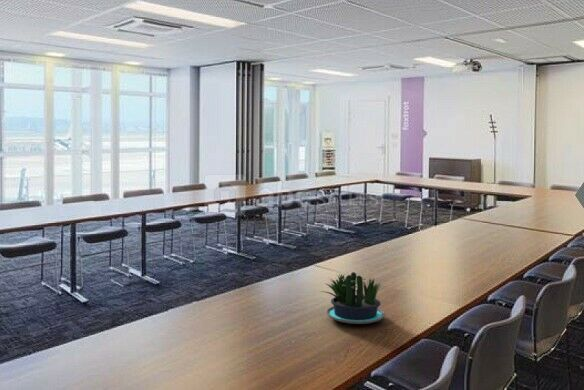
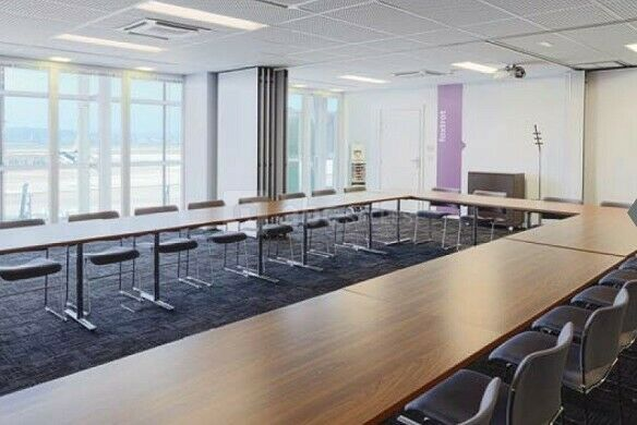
- potted plant [320,271,386,325]
